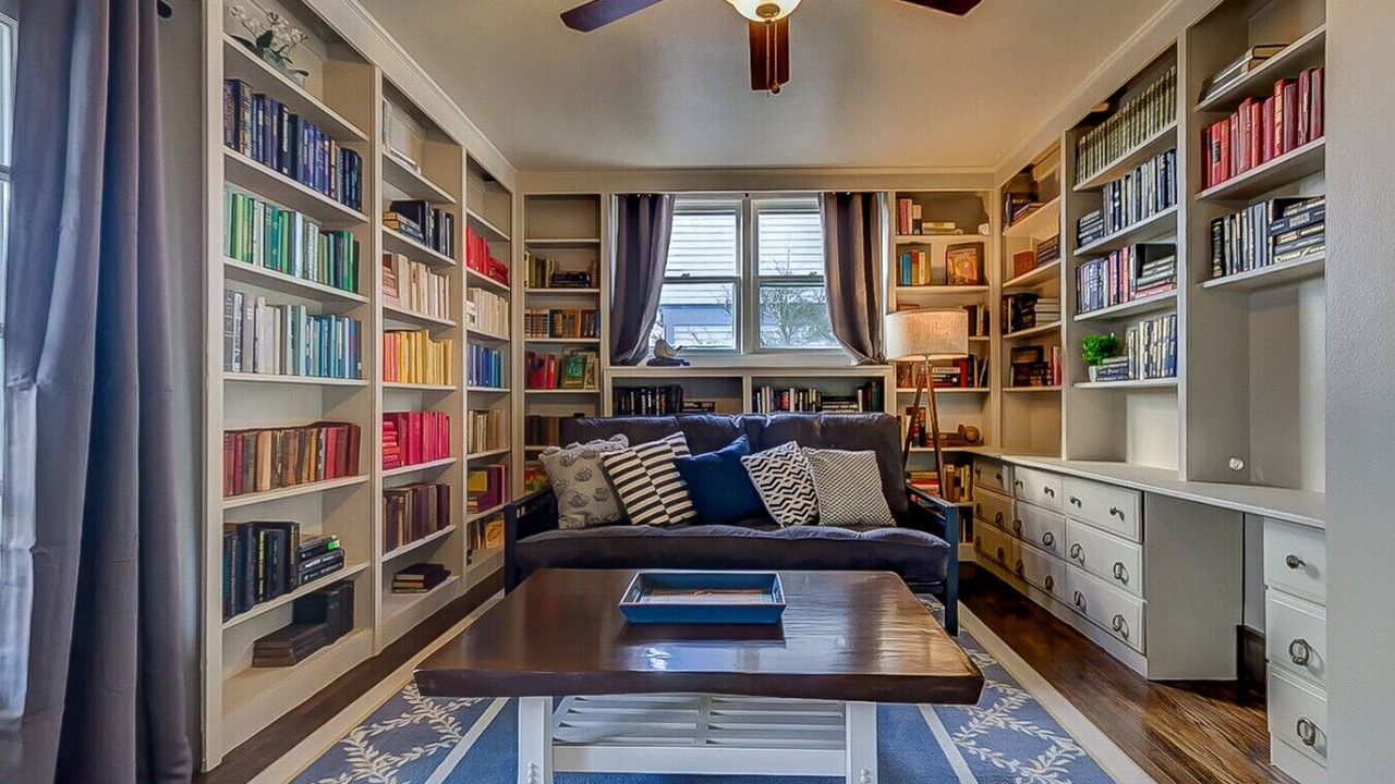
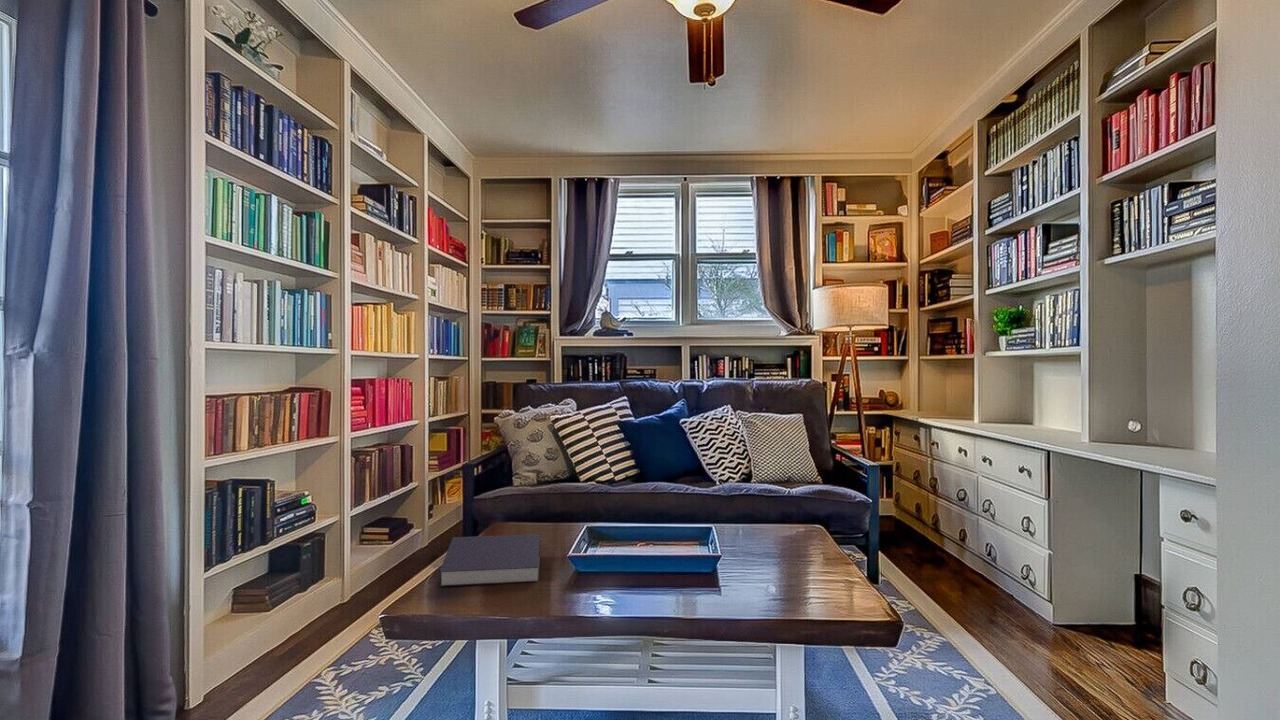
+ book [439,533,541,587]
